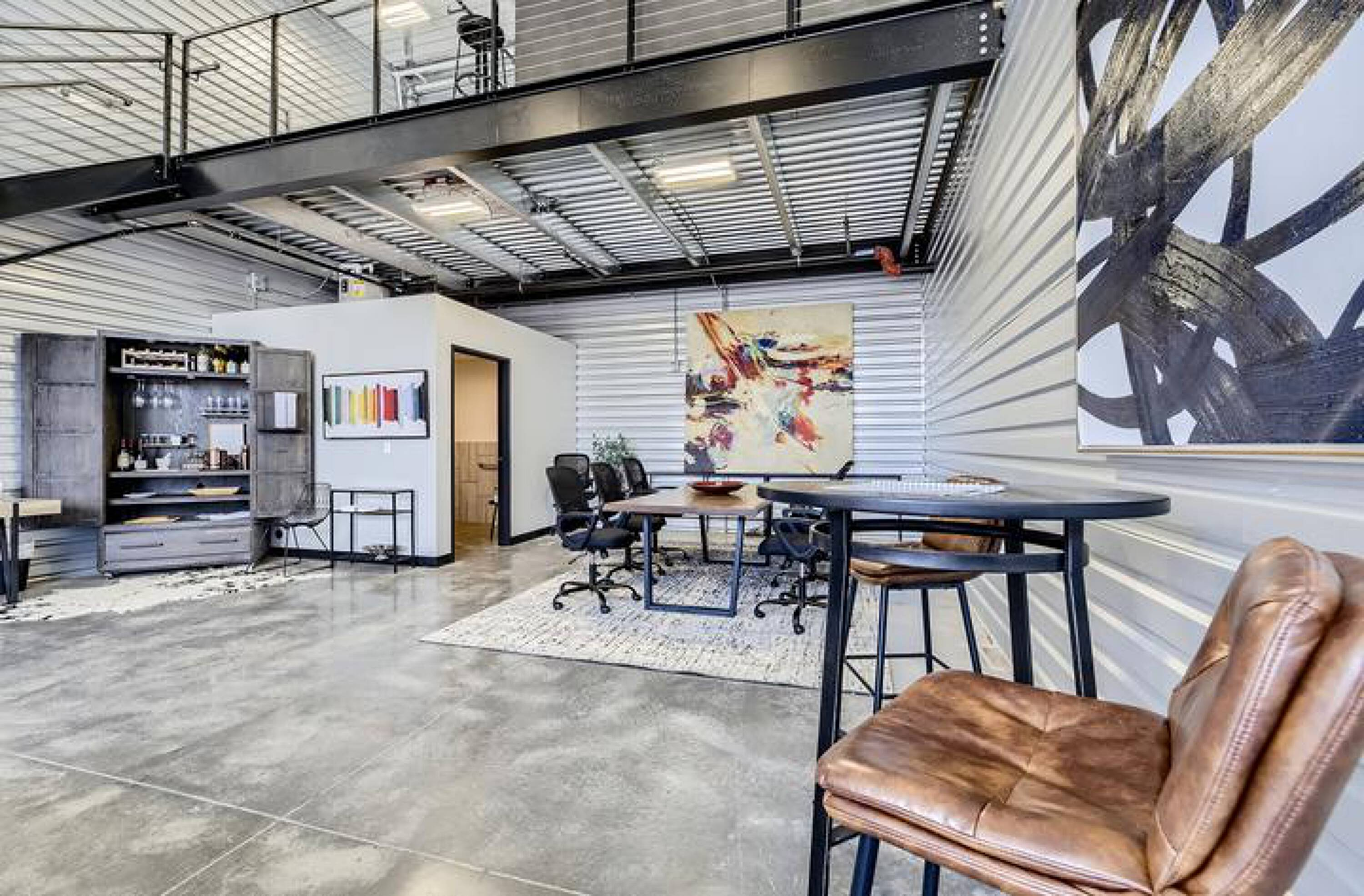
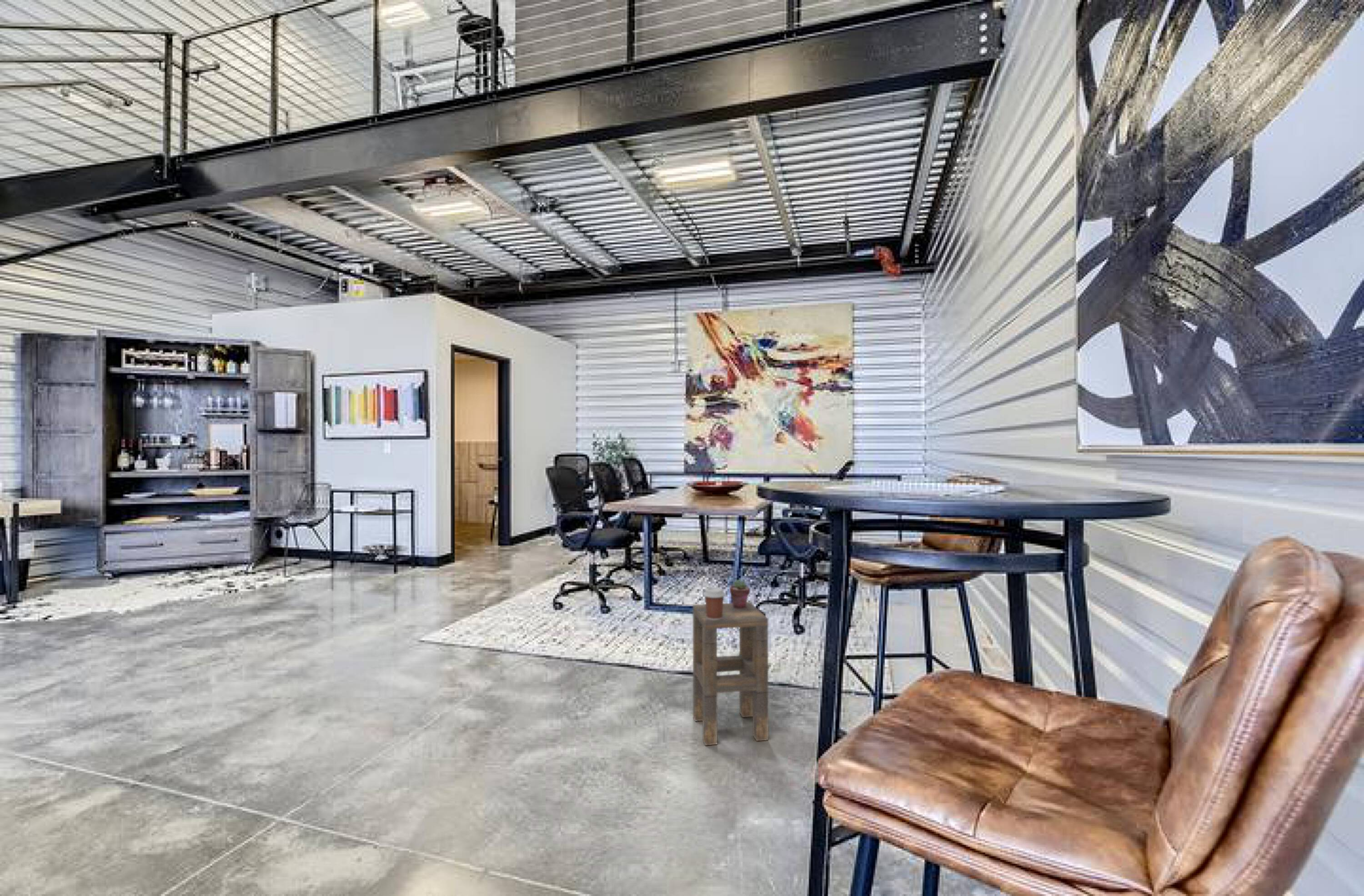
+ potted succulent [729,579,751,608]
+ side table [692,602,769,746]
+ coffee cup [703,587,726,621]
